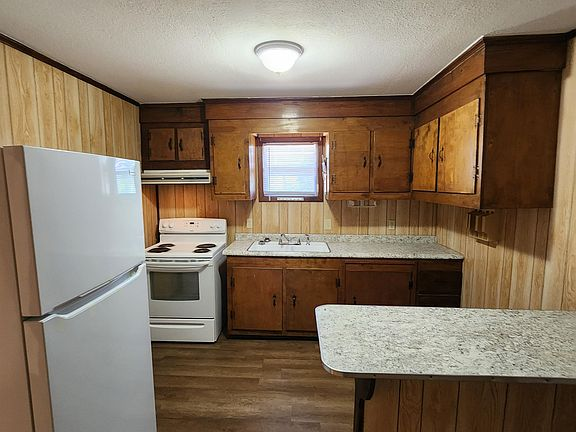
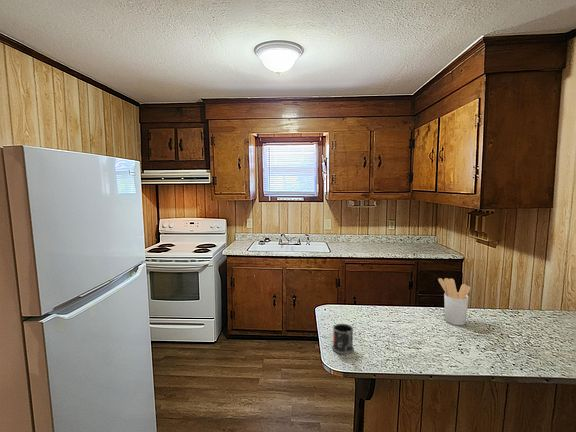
+ utensil holder [437,277,471,326]
+ mug [331,323,355,355]
